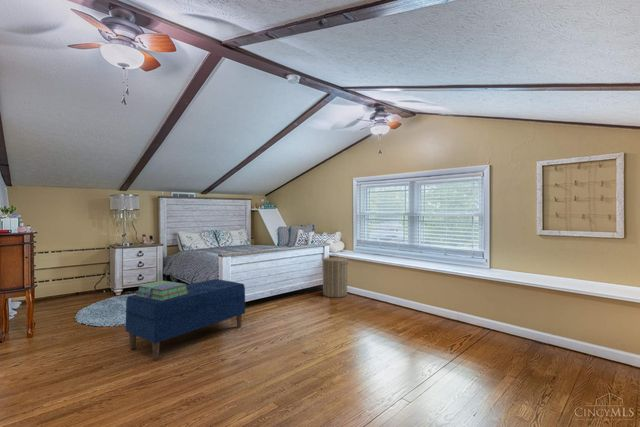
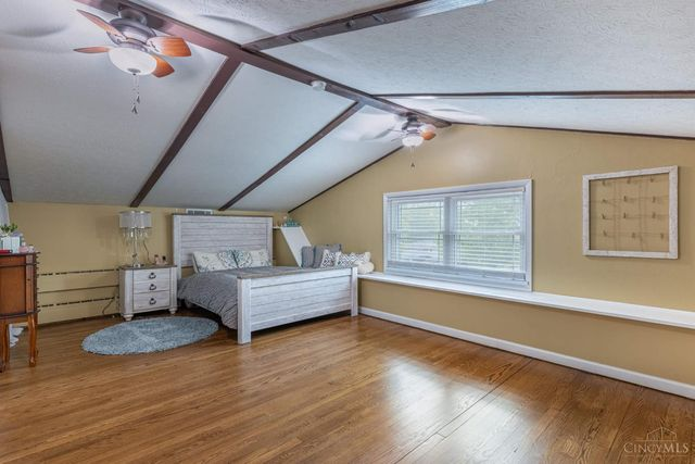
- stack of books [135,280,188,301]
- laundry hamper [322,252,349,299]
- bench [125,278,246,361]
